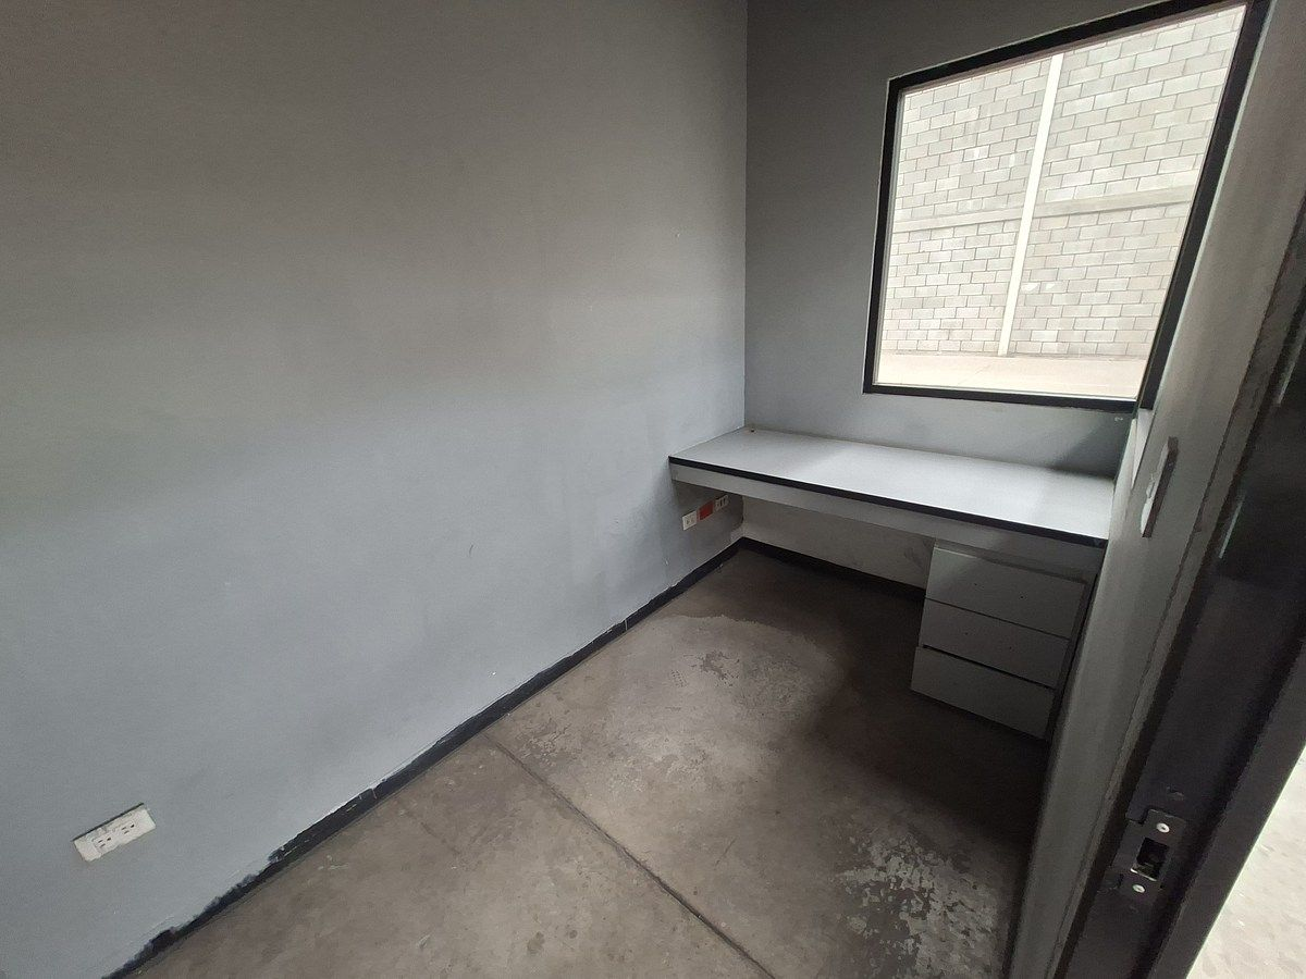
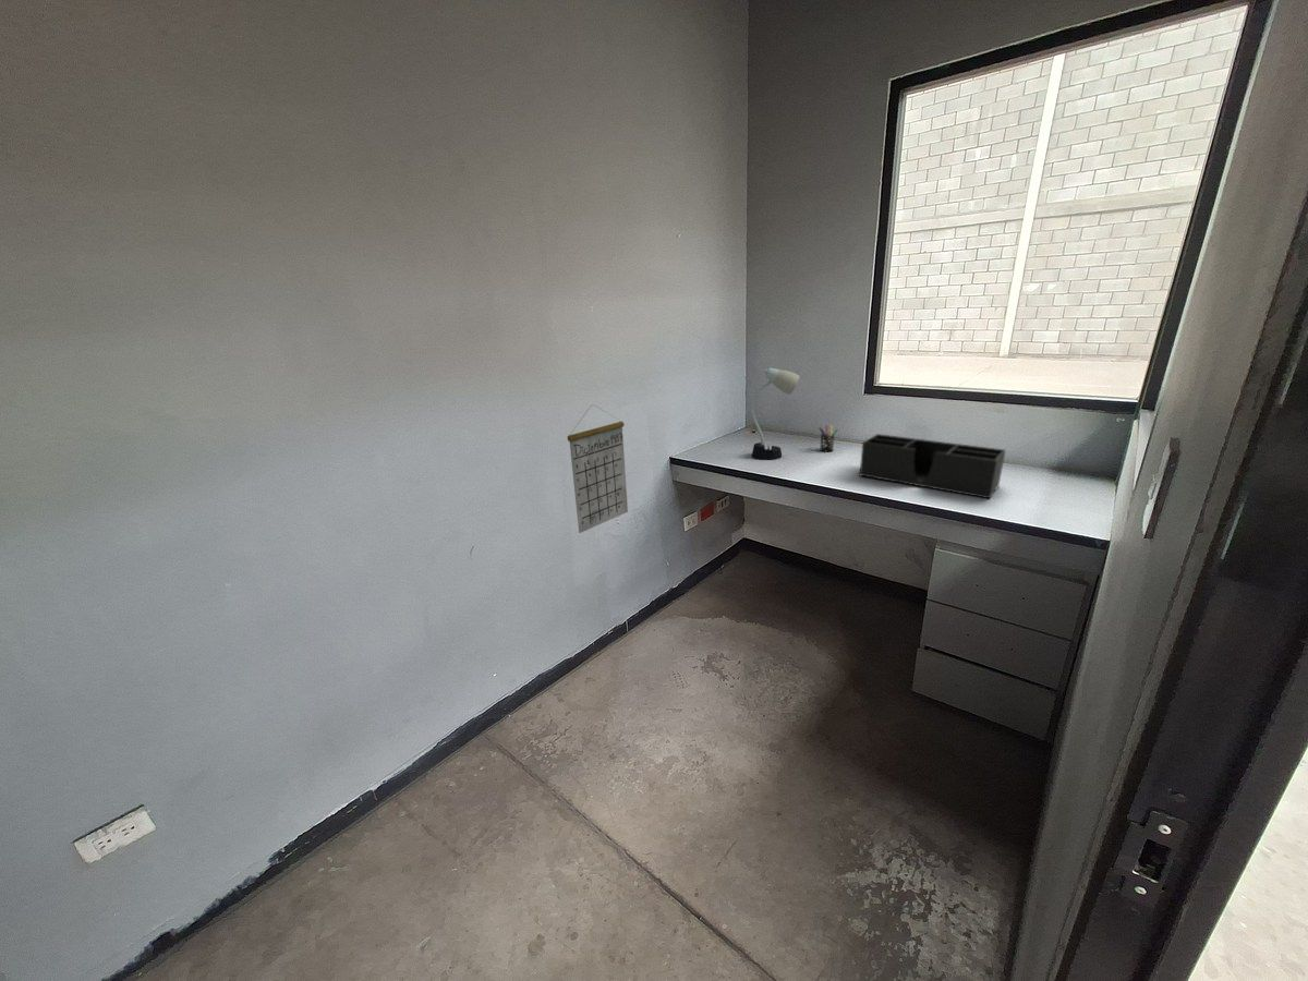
+ desk organizer [859,433,1007,499]
+ desk lamp [750,367,800,460]
+ pen holder [819,424,839,452]
+ calendar [567,404,629,534]
